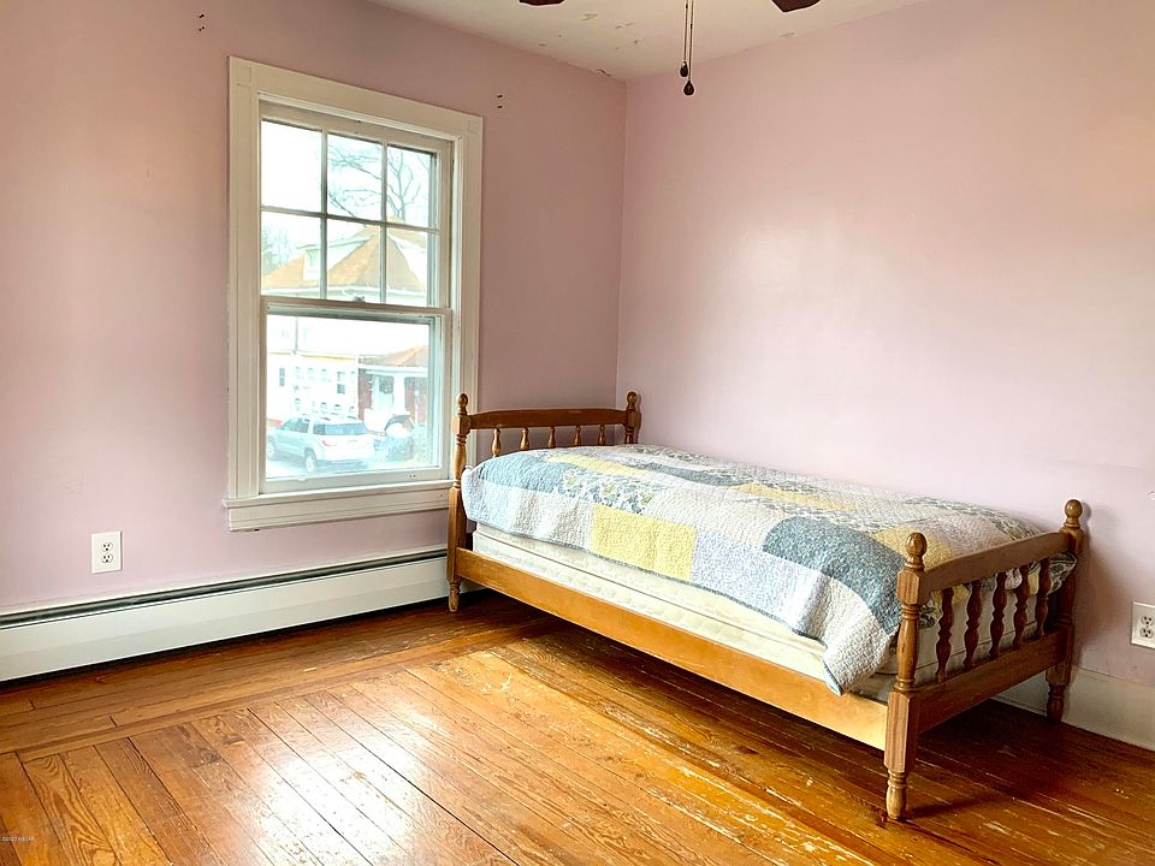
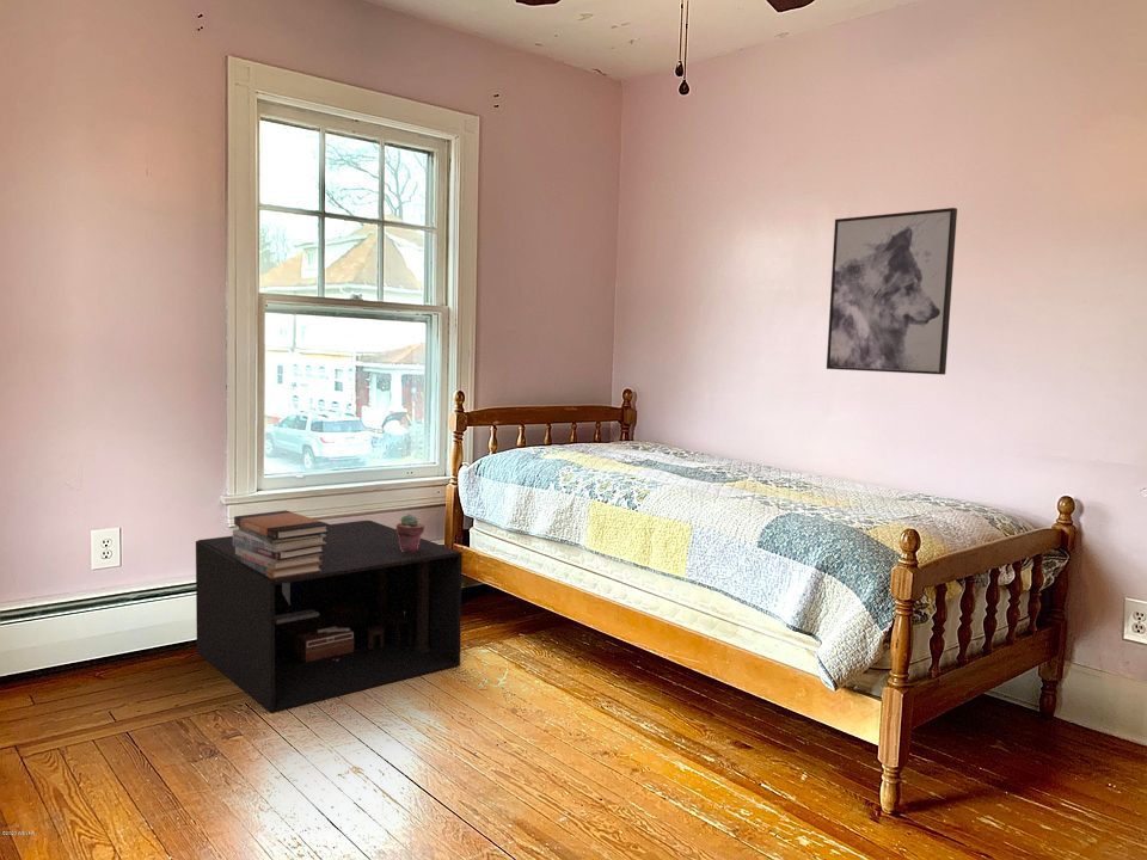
+ wall art [826,207,958,376]
+ potted succulent [395,514,425,552]
+ book stack [232,509,331,579]
+ nightstand [195,520,464,714]
